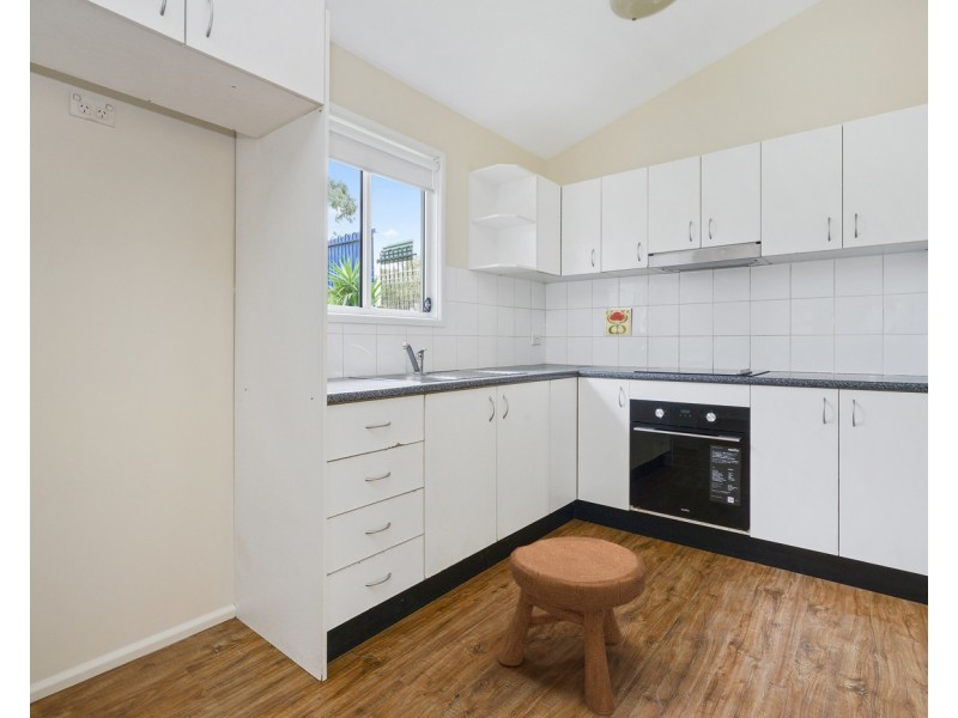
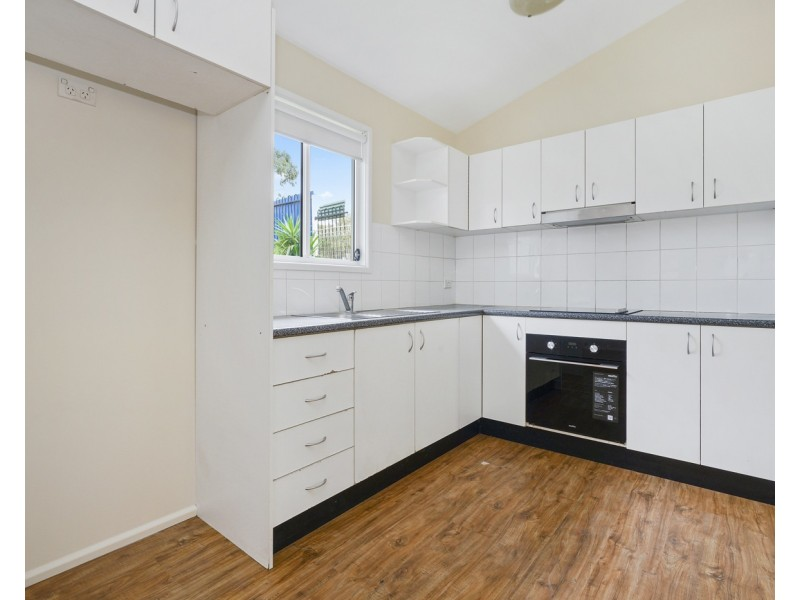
- decorative tile [604,308,633,337]
- stool [497,535,648,717]
